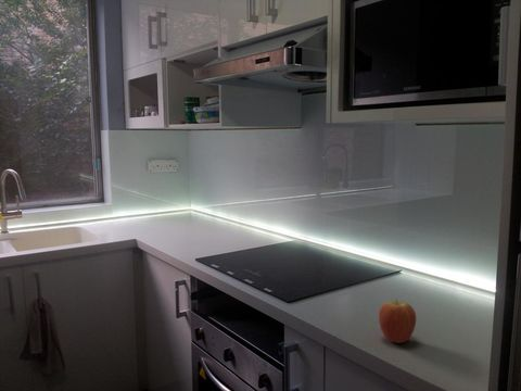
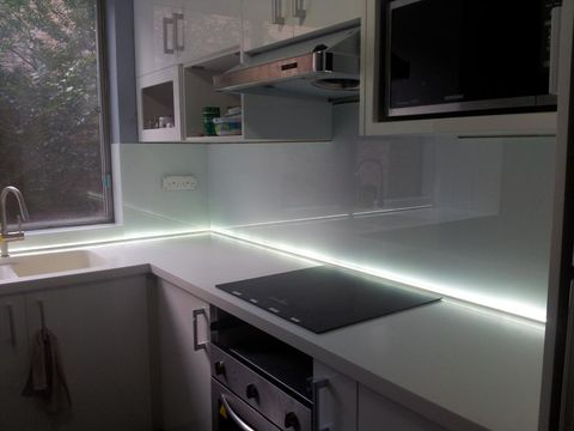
- fruit [378,298,417,344]
